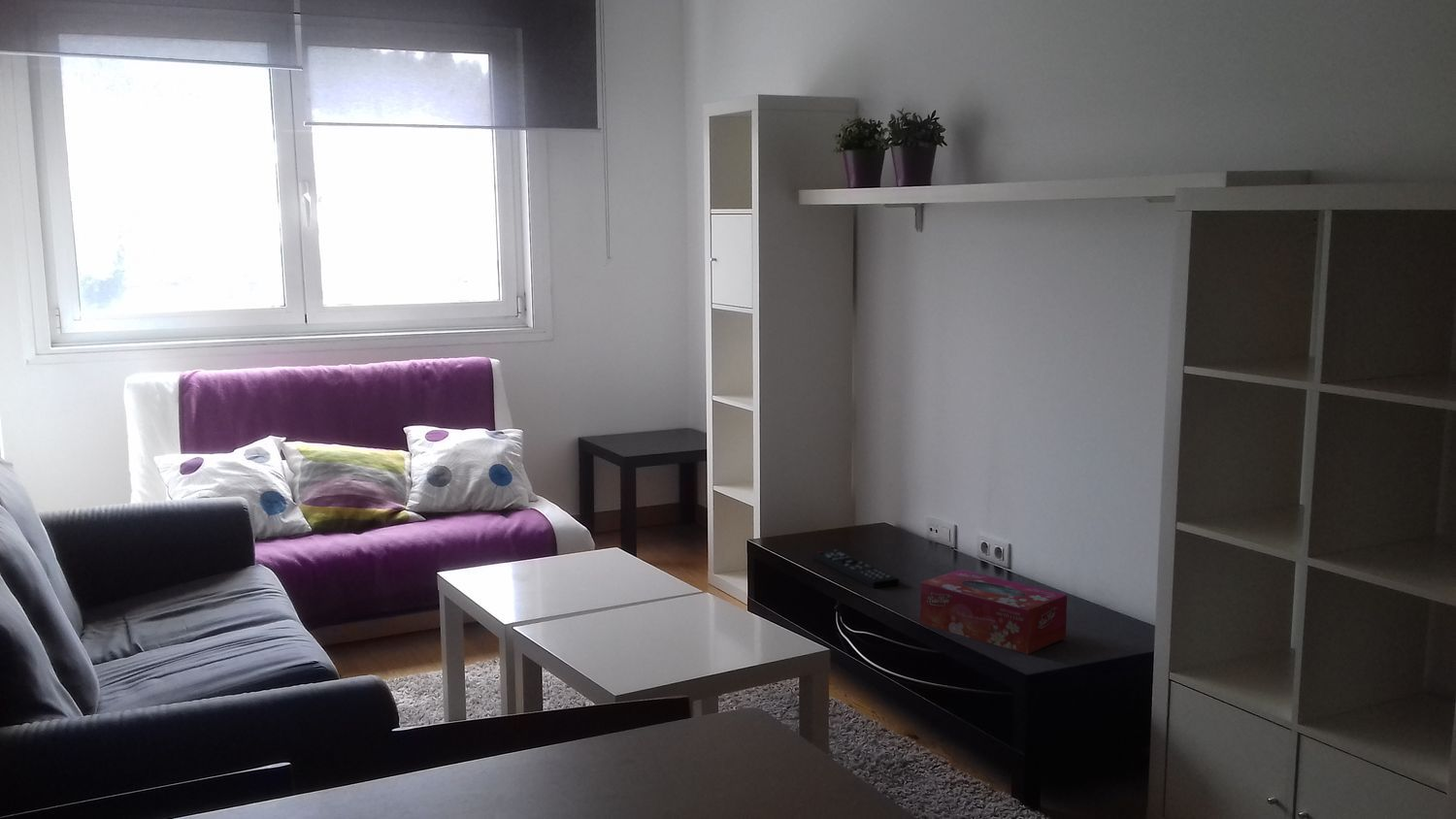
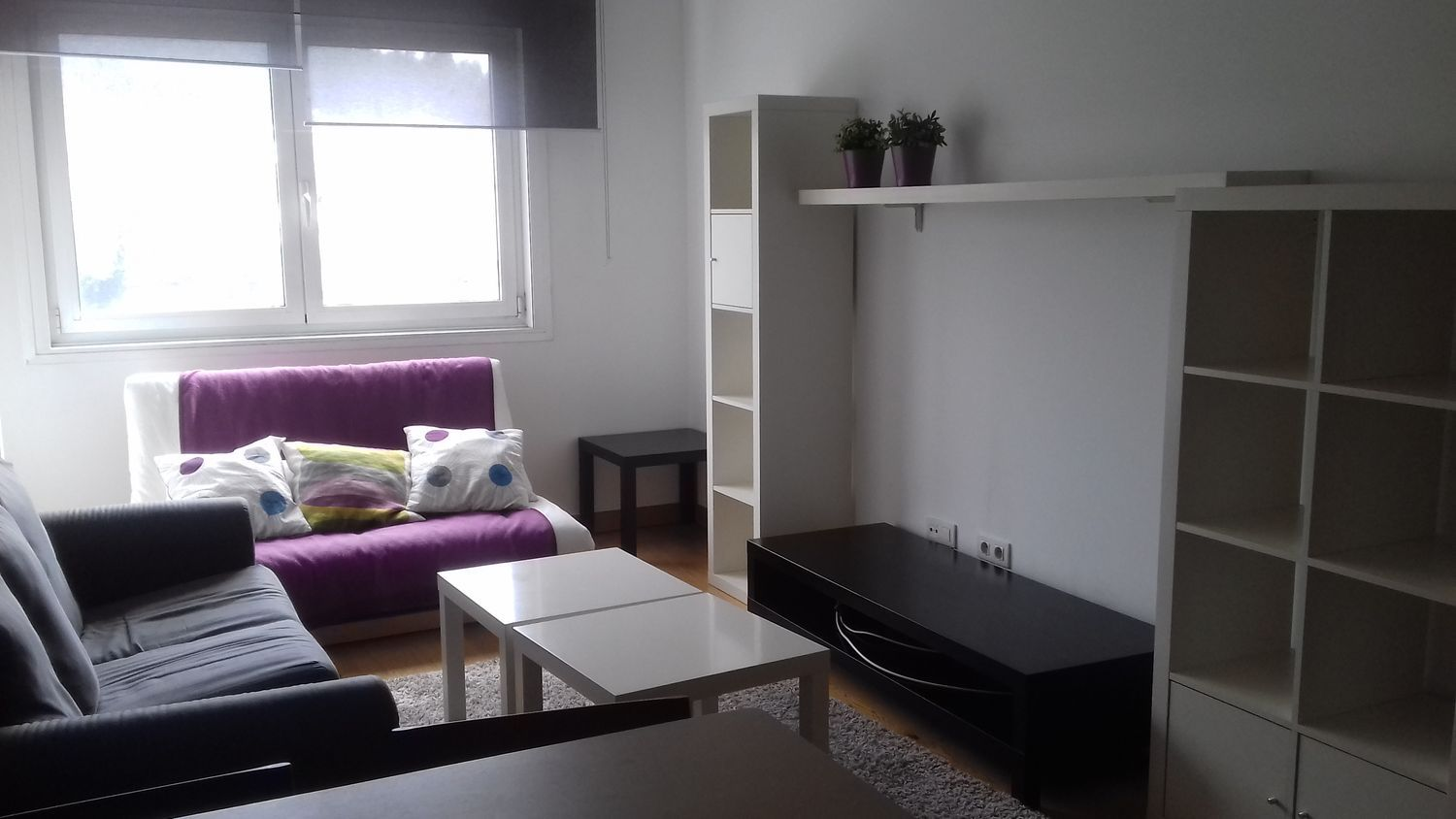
- tissue box [919,569,1068,655]
- remote control [813,549,900,589]
